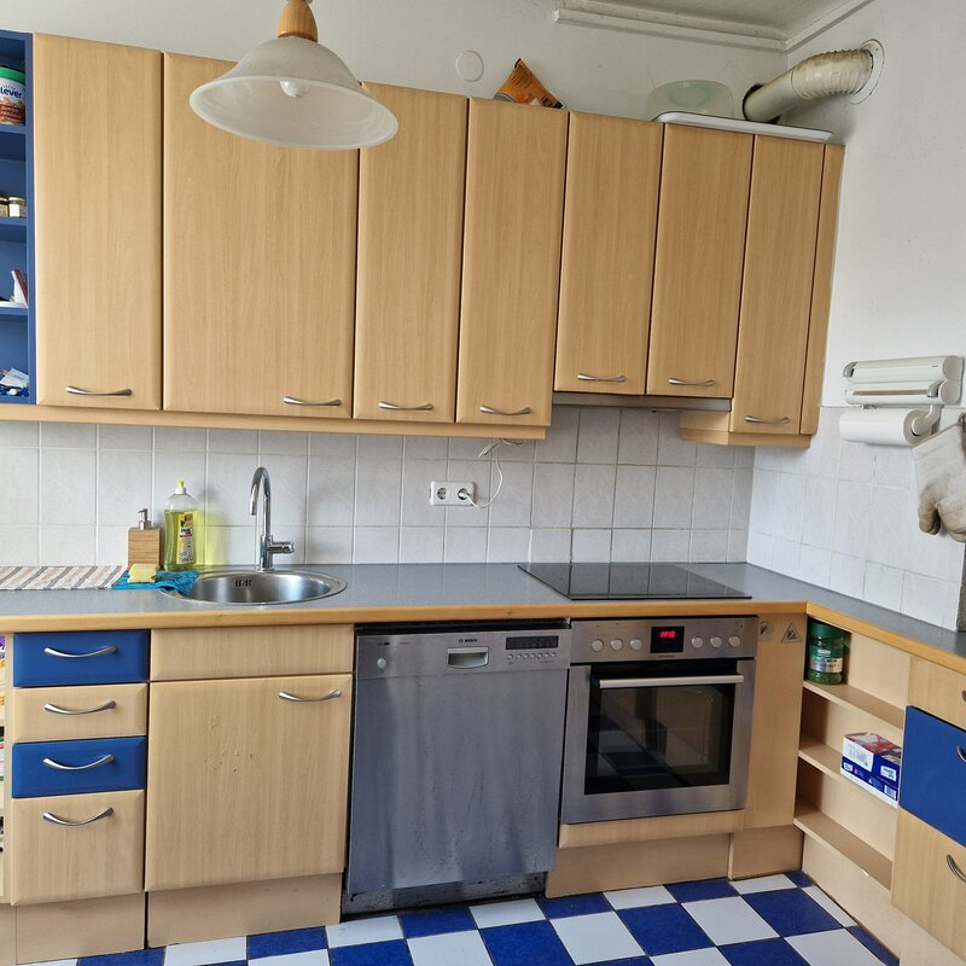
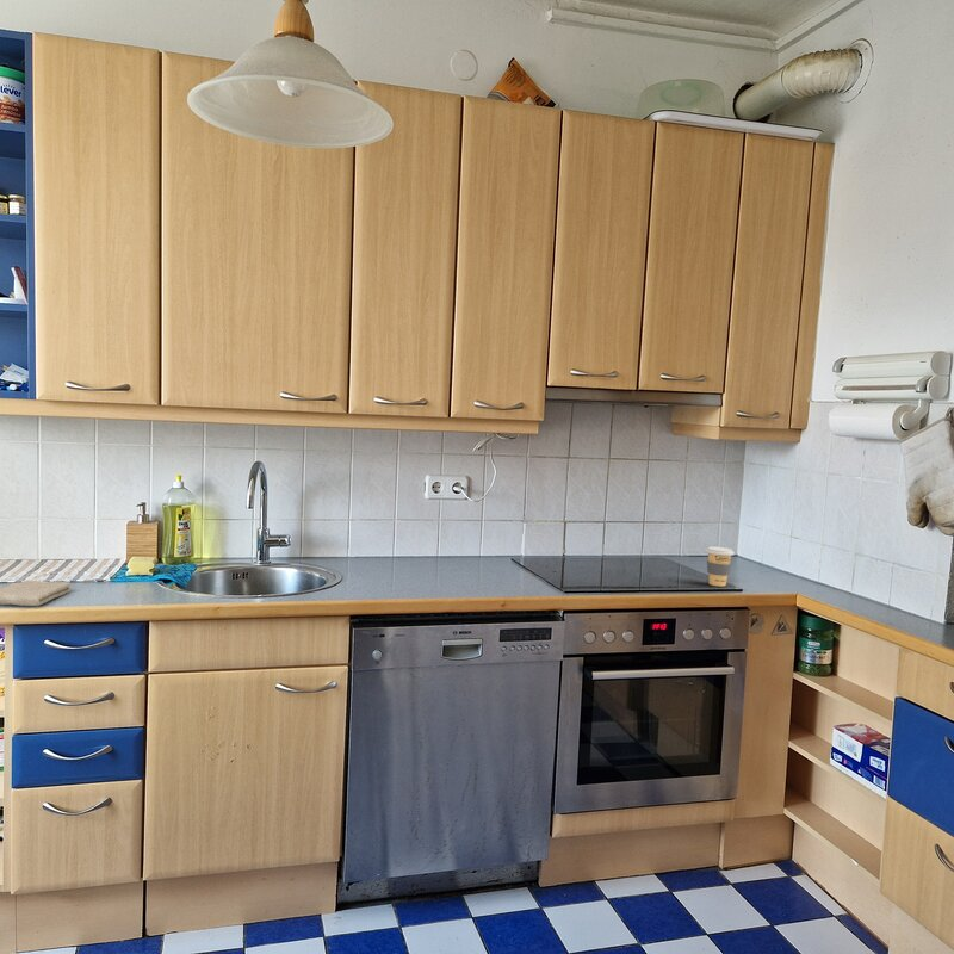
+ washcloth [0,580,72,607]
+ coffee cup [705,546,735,588]
